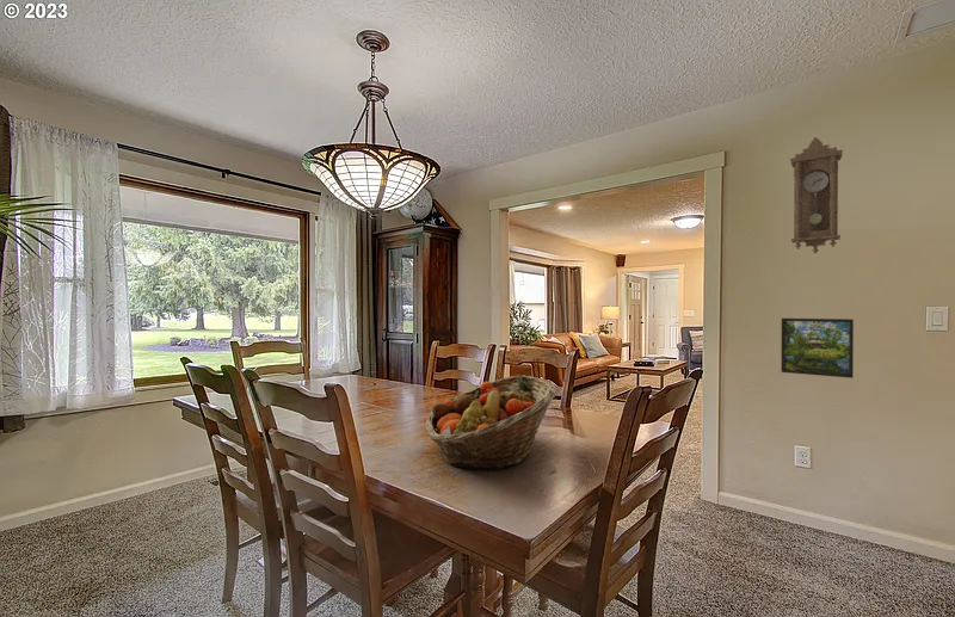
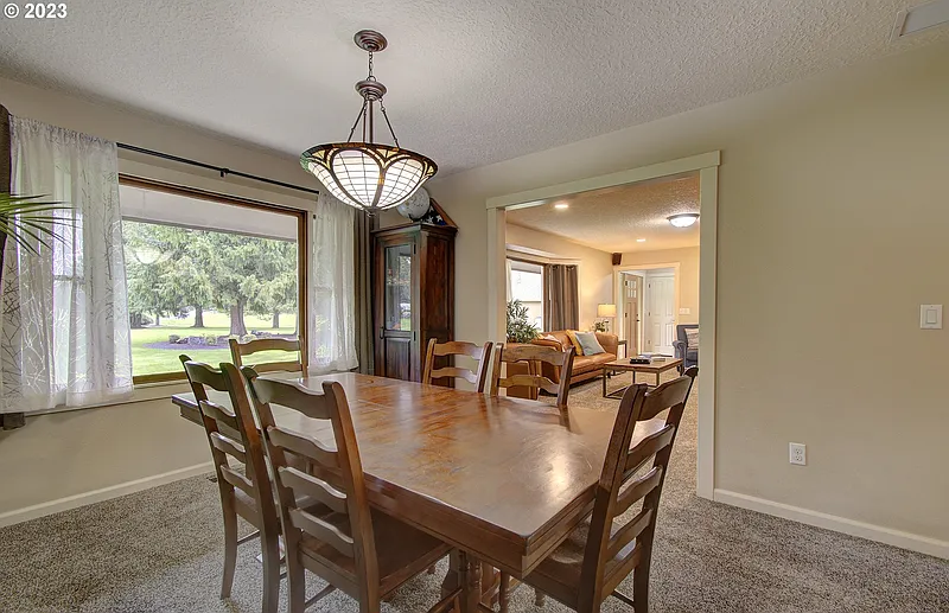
- fruit basket [425,374,557,473]
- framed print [780,317,855,380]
- pendulum clock [789,136,844,254]
